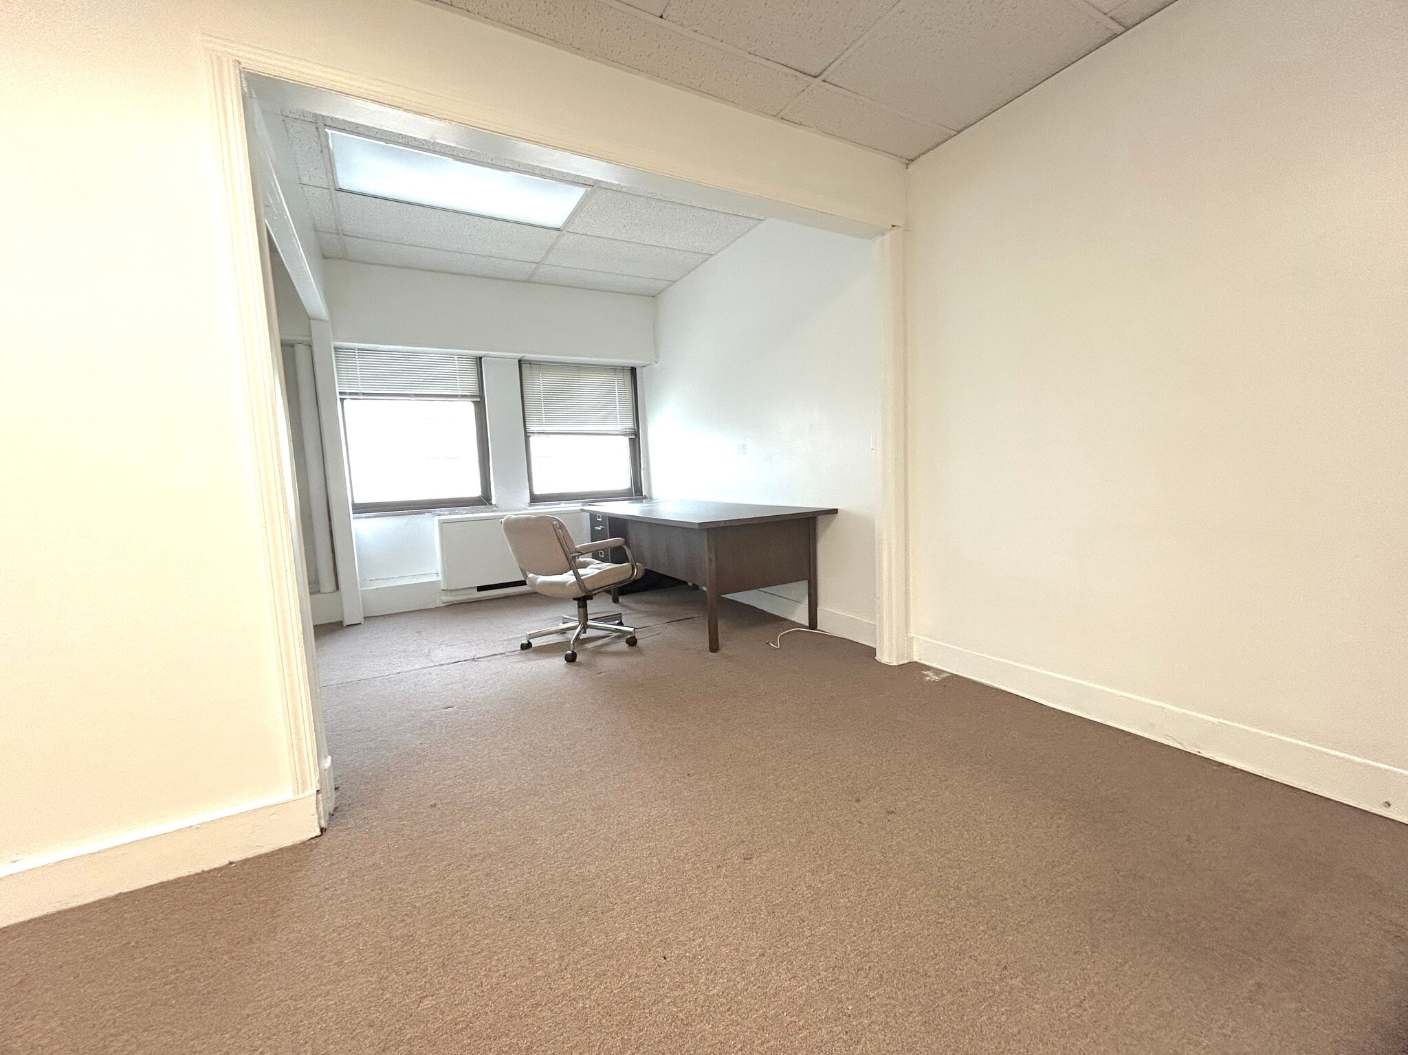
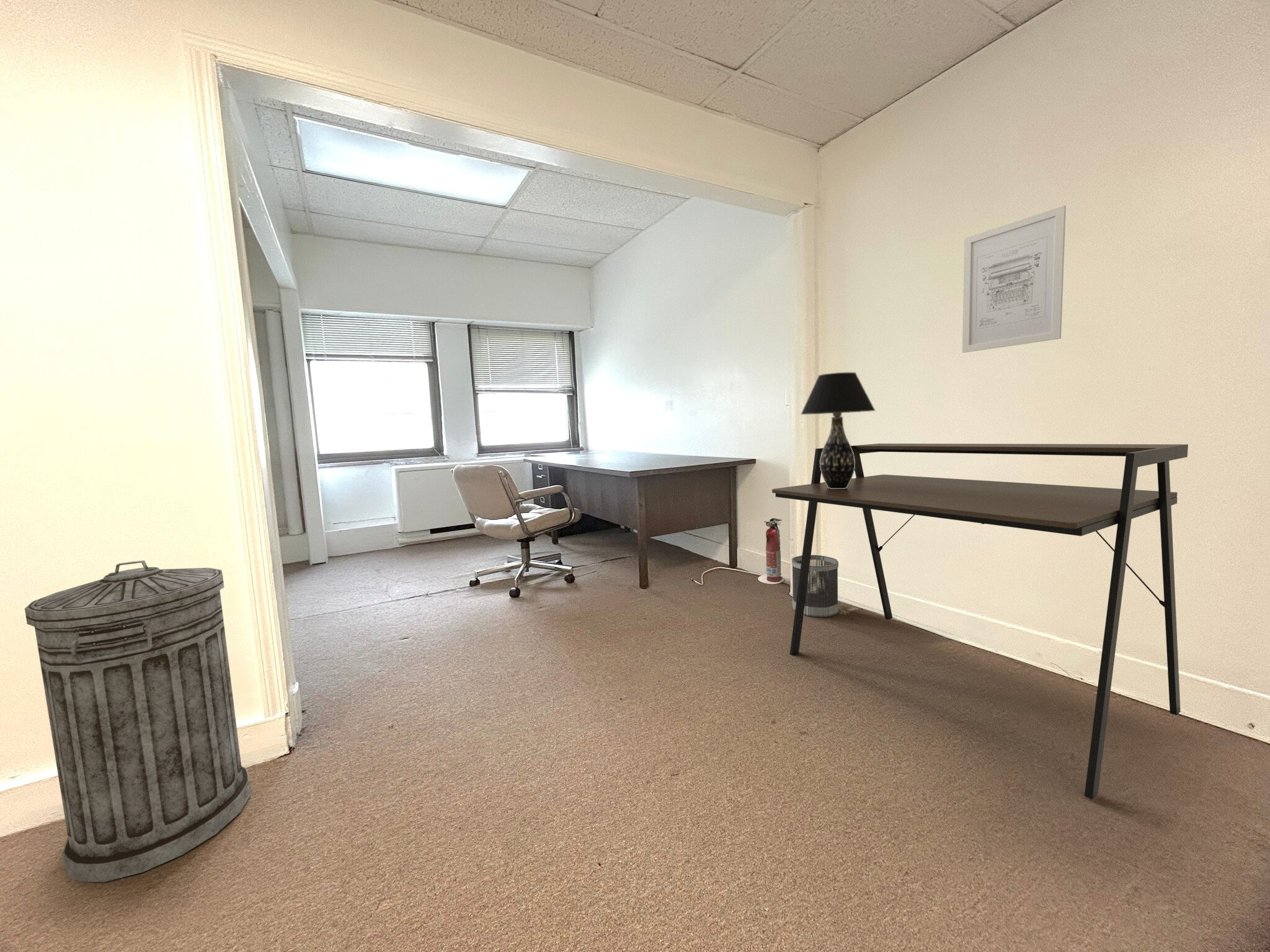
+ desk [771,443,1189,800]
+ table lamp [800,372,876,489]
+ trash can [24,560,252,883]
+ wastebasket [791,554,839,618]
+ fire extinguisher [757,518,784,584]
+ wall art [962,205,1067,353]
